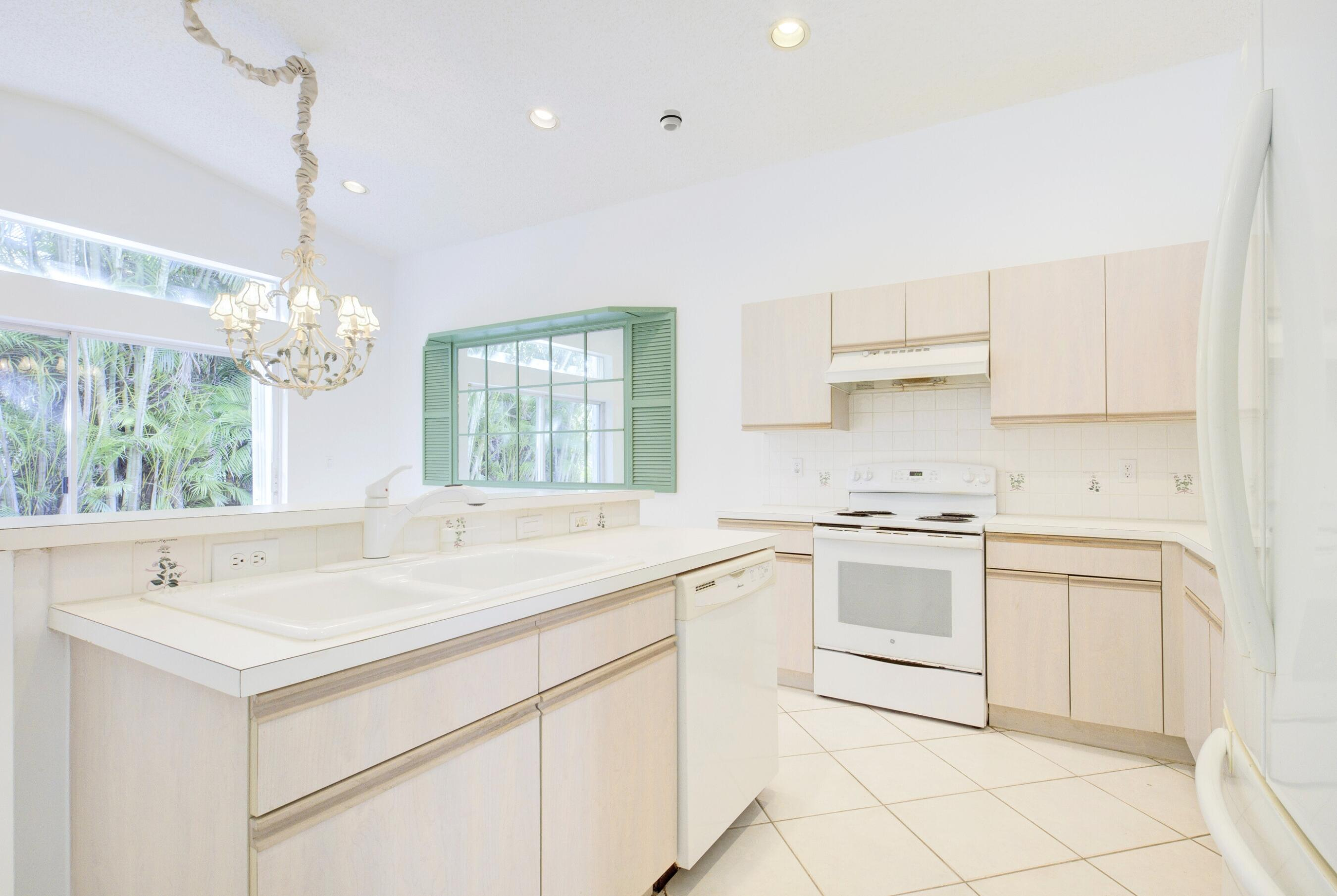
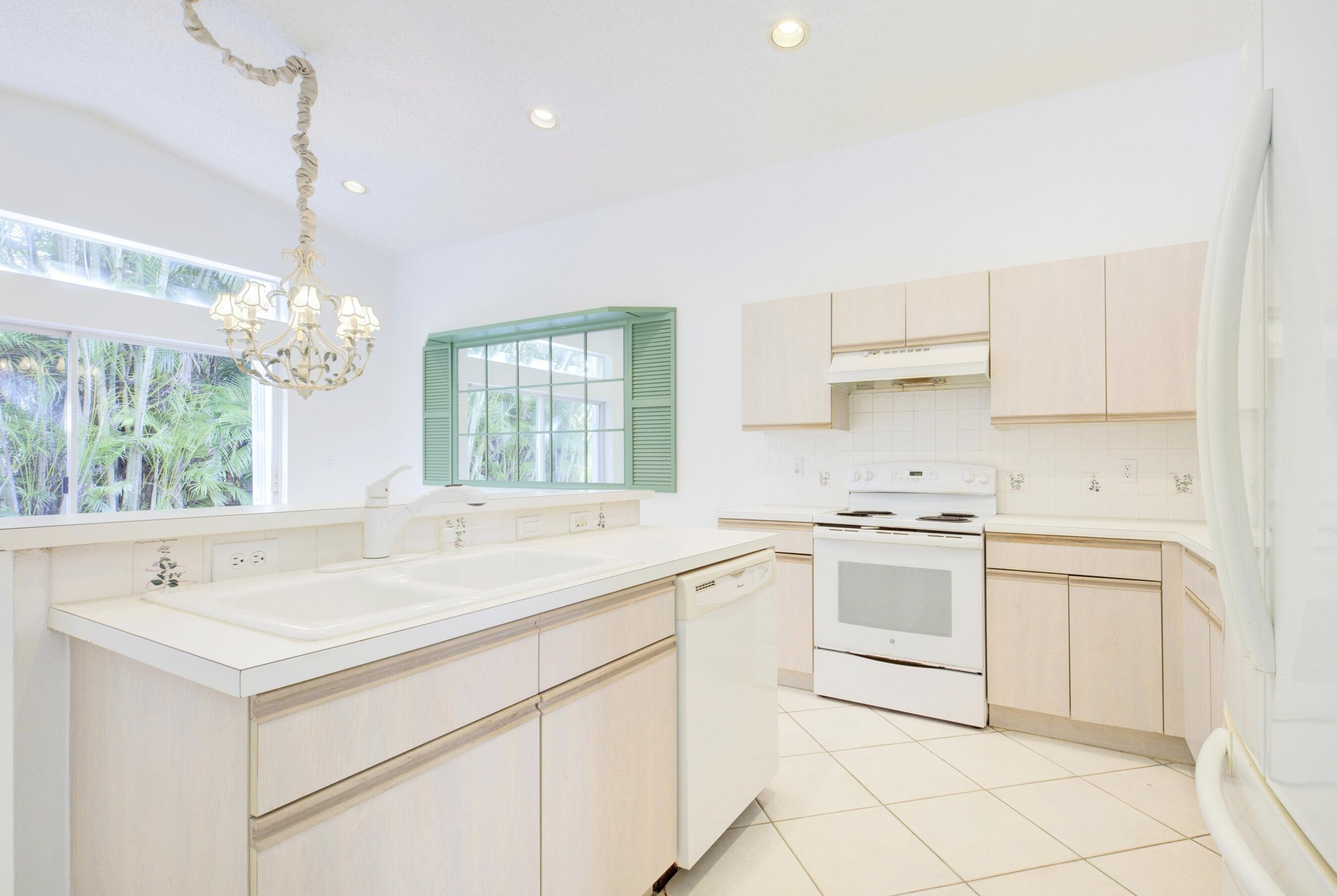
- smoke detector [660,109,682,132]
